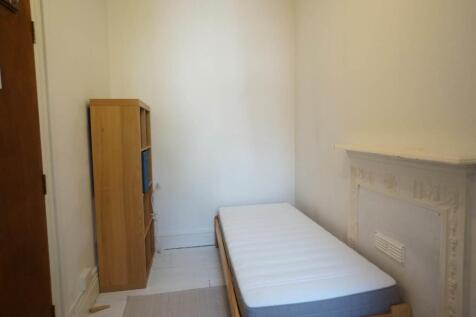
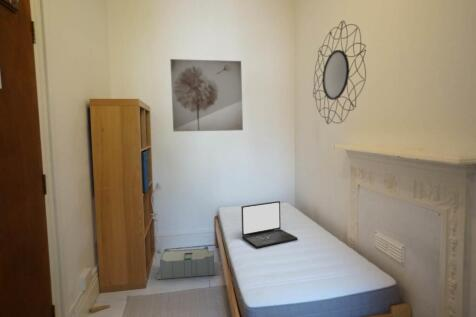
+ home mirror [312,19,367,125]
+ storage bin [156,245,222,280]
+ wall art [169,58,244,133]
+ laptop [240,200,299,249]
